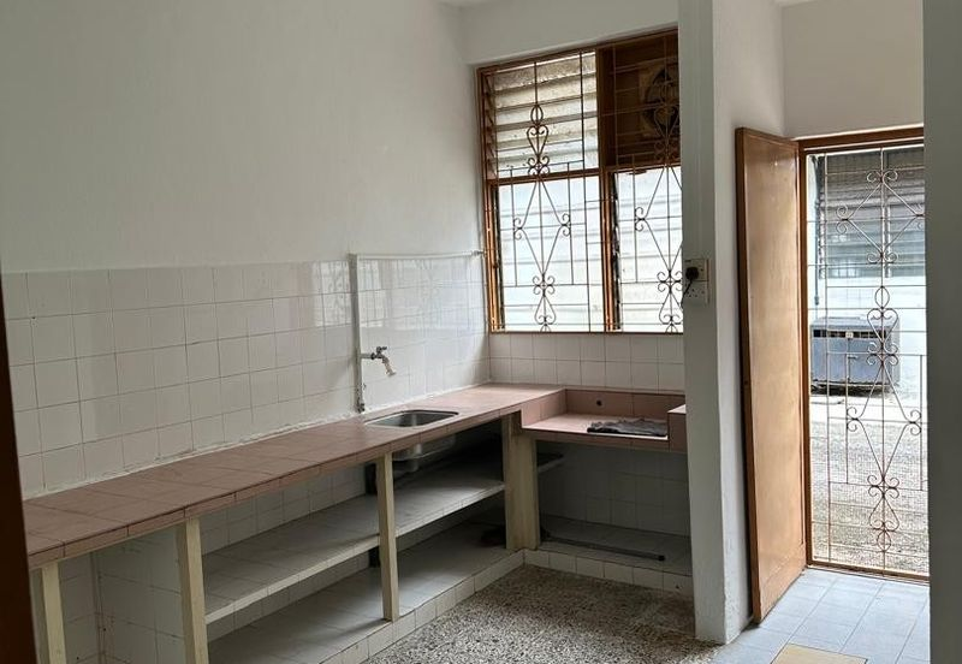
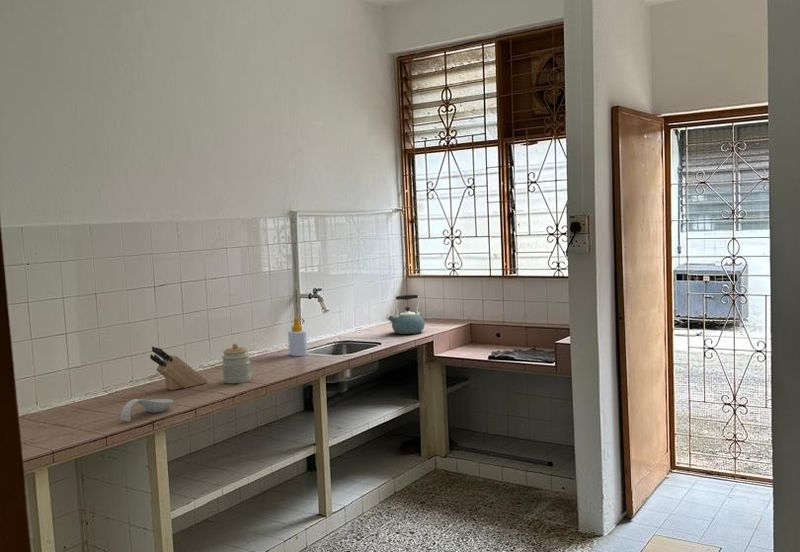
+ soap bottle [287,317,309,357]
+ spoon rest [119,398,174,422]
+ kettle [385,294,426,335]
+ jar [221,343,252,384]
+ knife block [149,345,209,391]
